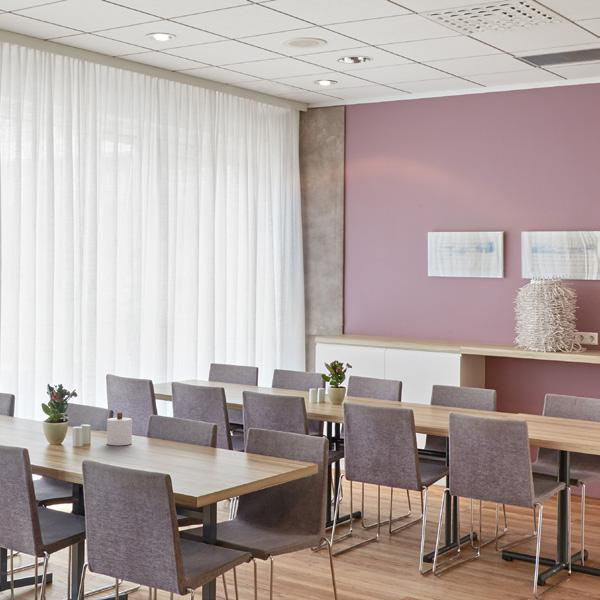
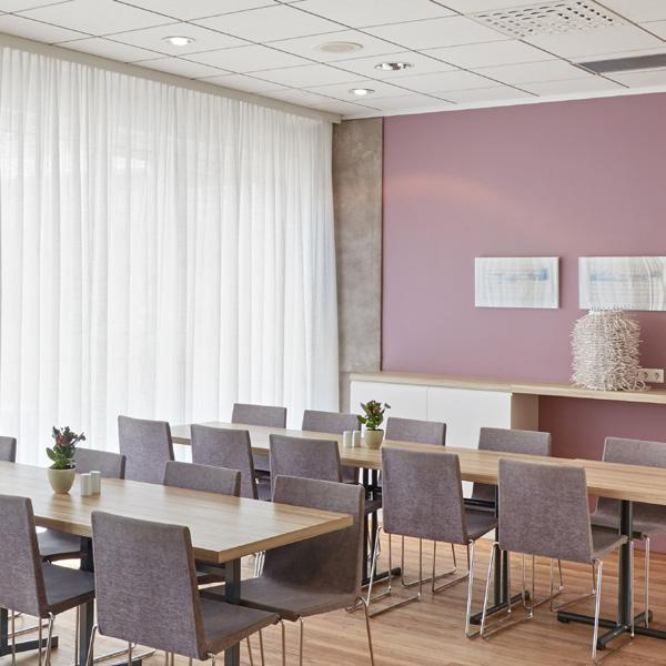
- candle [106,412,133,446]
